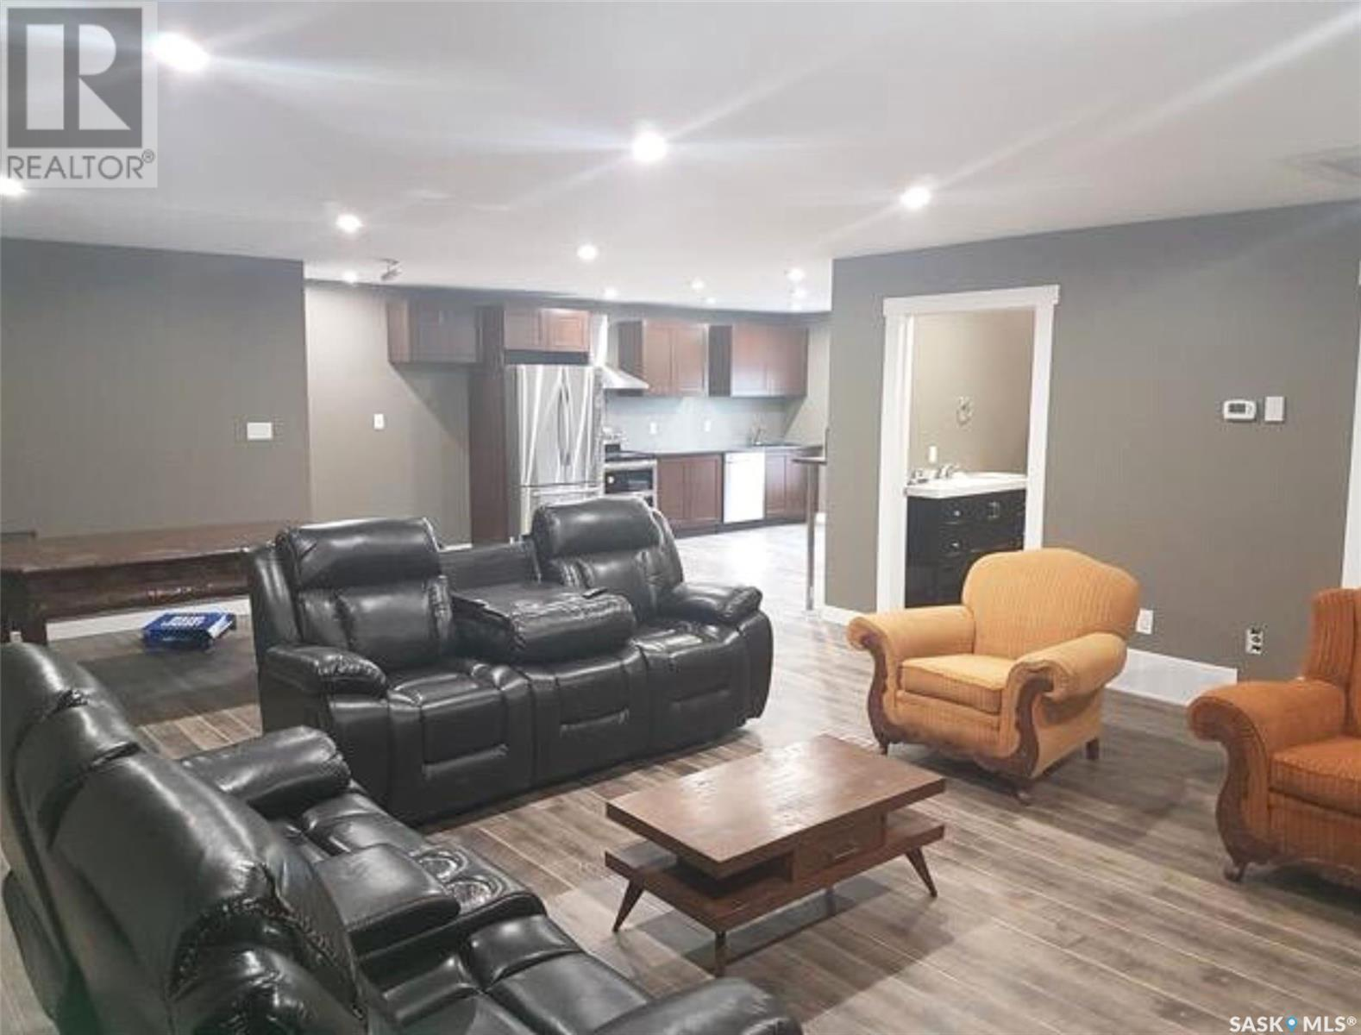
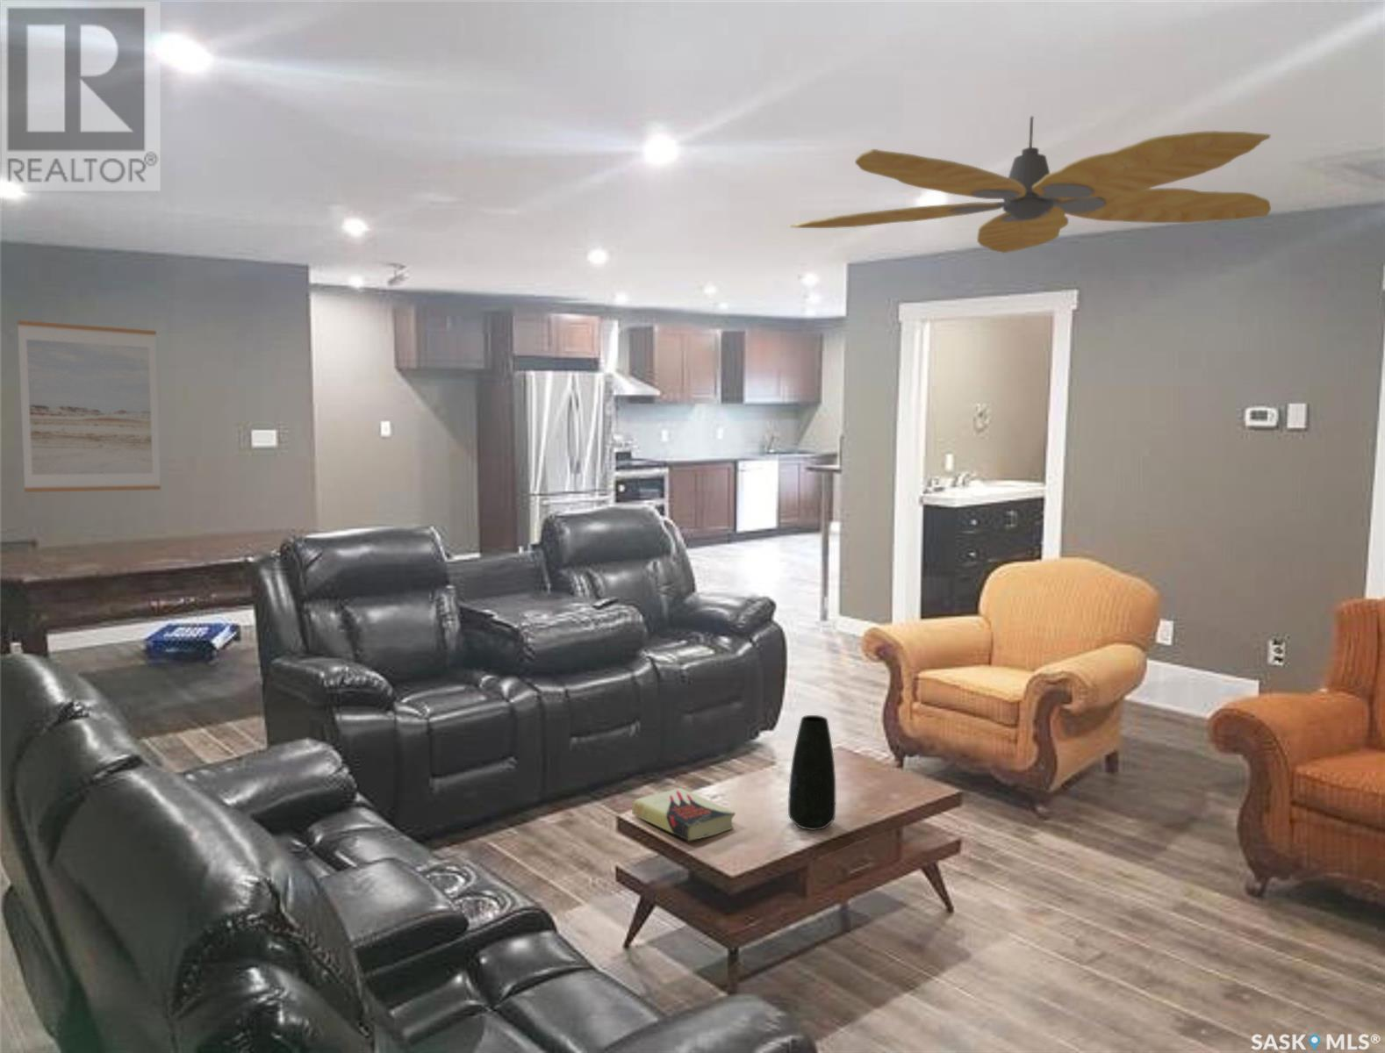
+ wall art [17,320,162,493]
+ ceiling fan [789,116,1272,253]
+ vase [788,715,836,831]
+ book [631,788,737,842]
